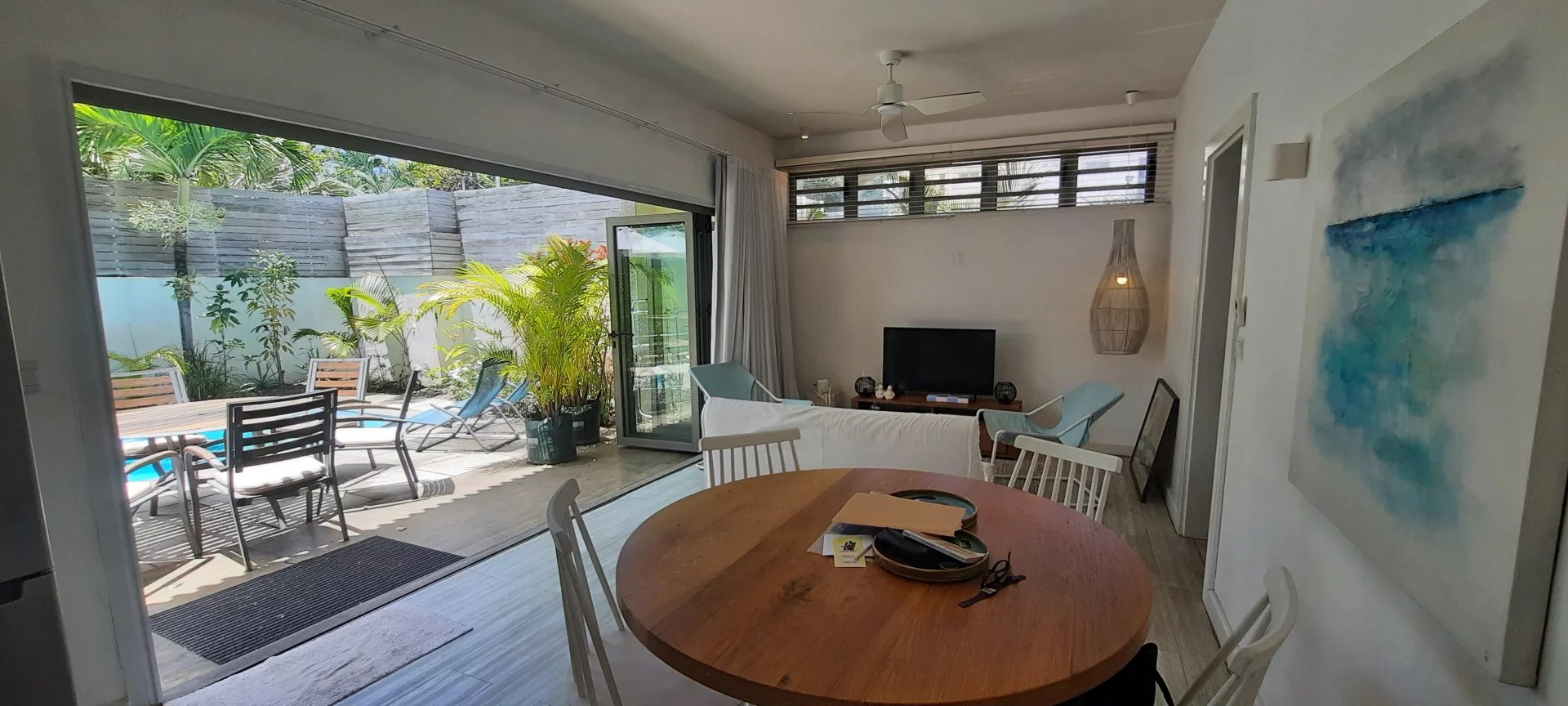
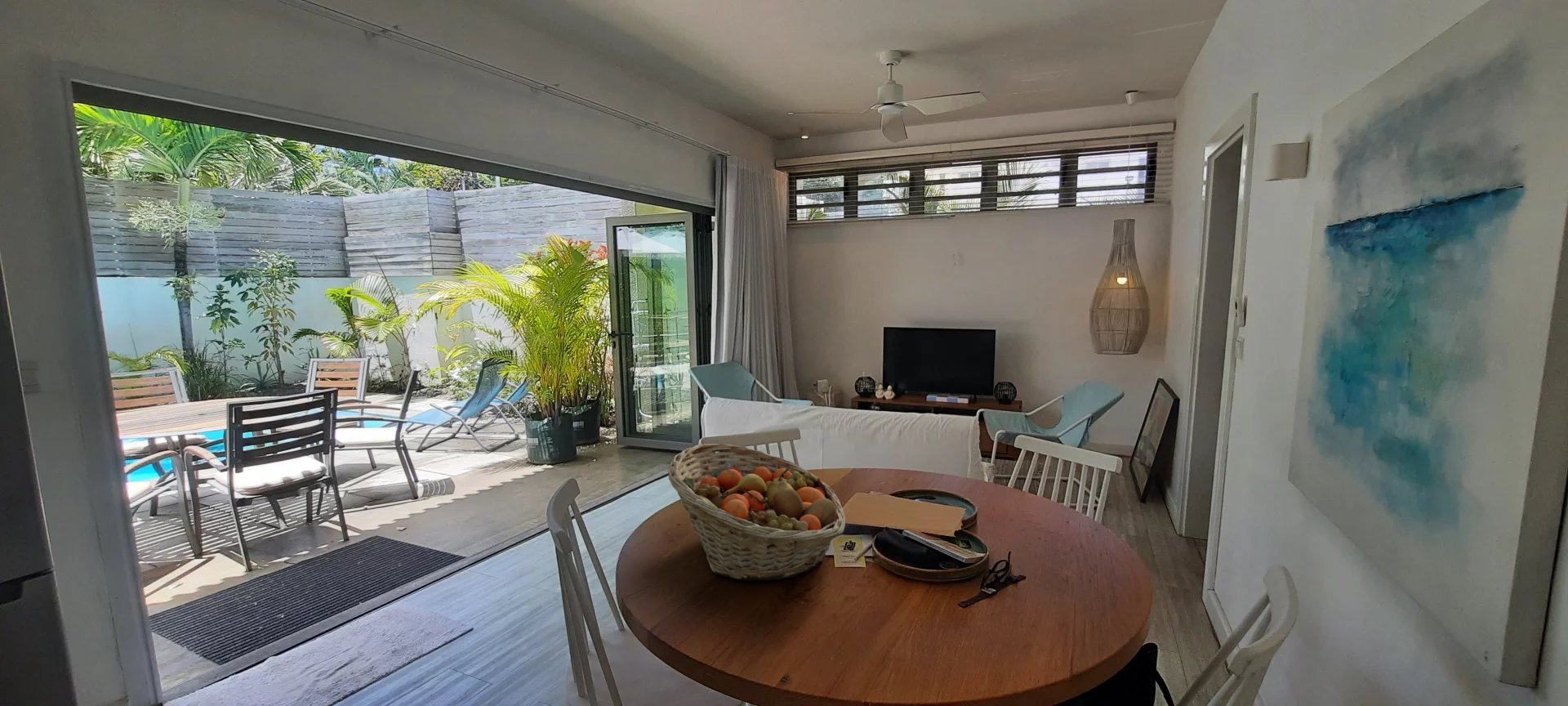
+ fruit basket [667,443,846,582]
